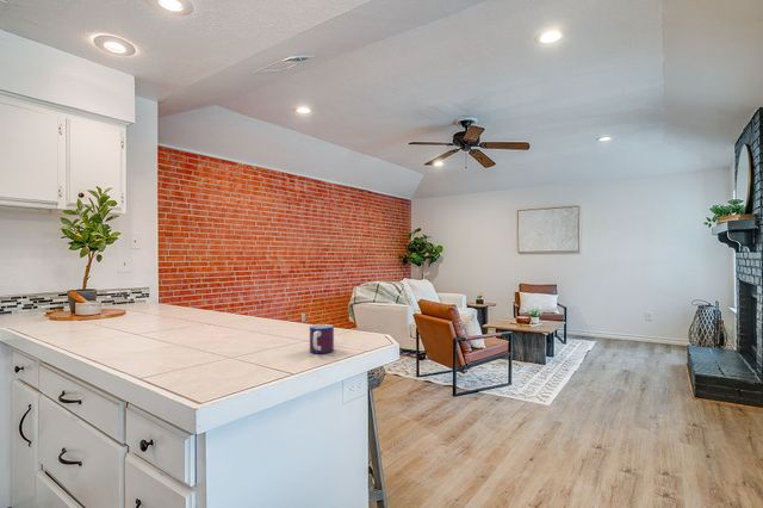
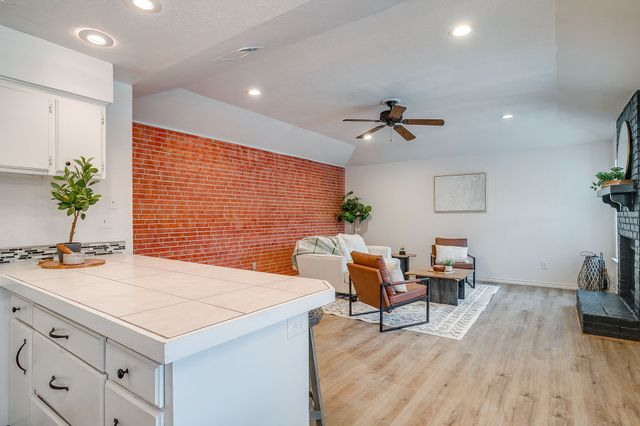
- mug [309,323,335,354]
